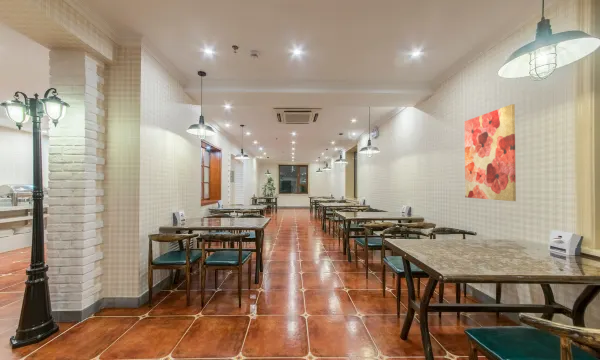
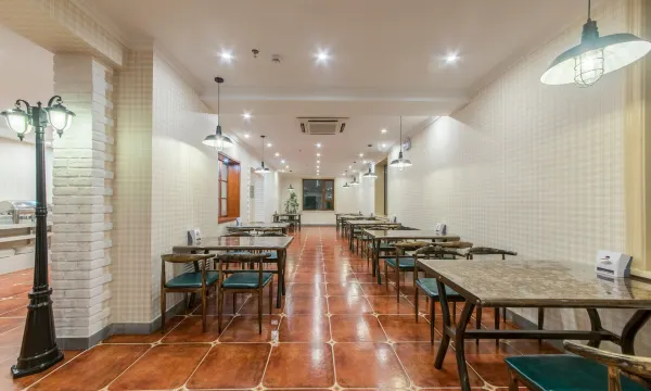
- wall art [463,103,517,202]
